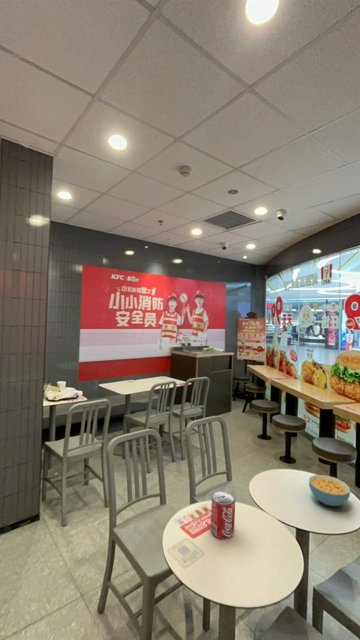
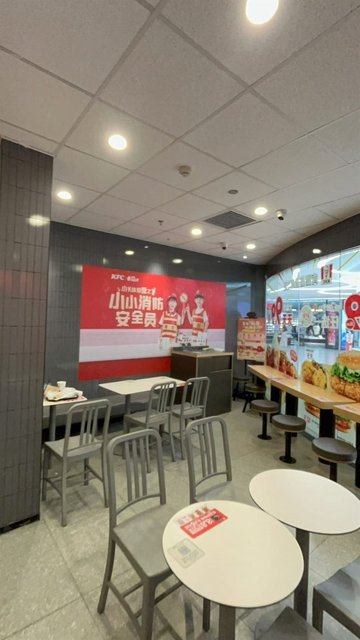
- soda can [210,490,236,540]
- cereal bowl [308,474,351,507]
